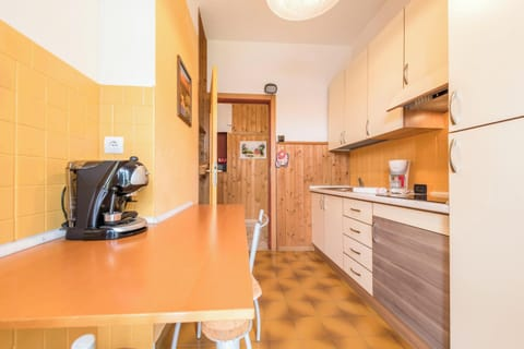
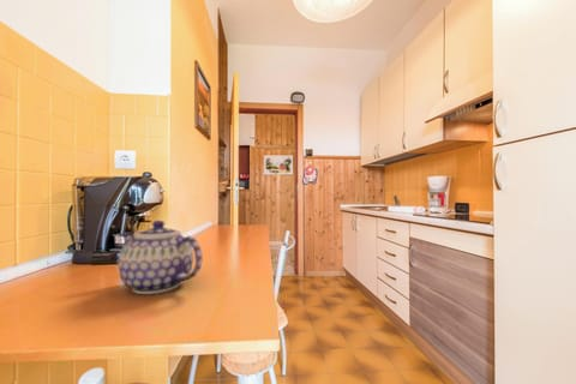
+ teapot [118,220,203,295]
